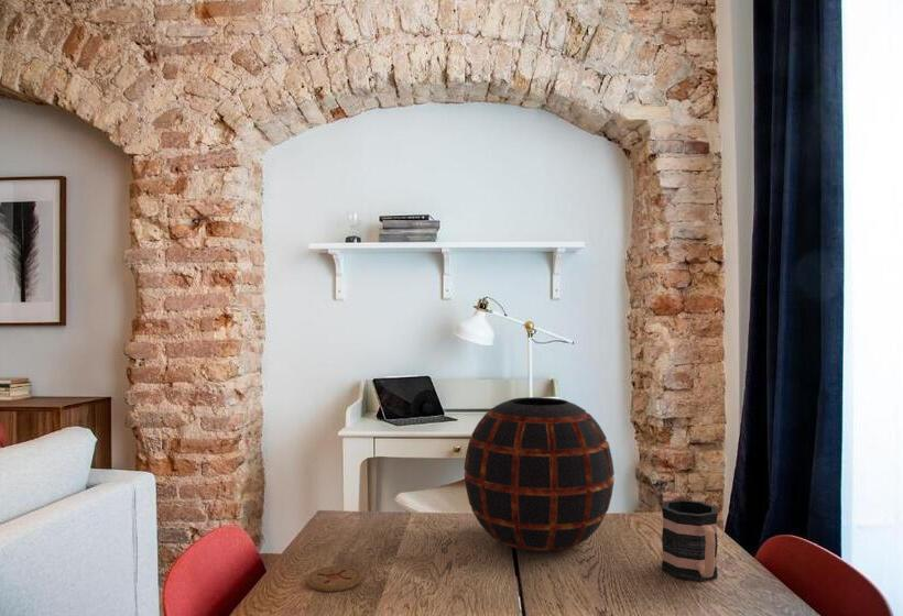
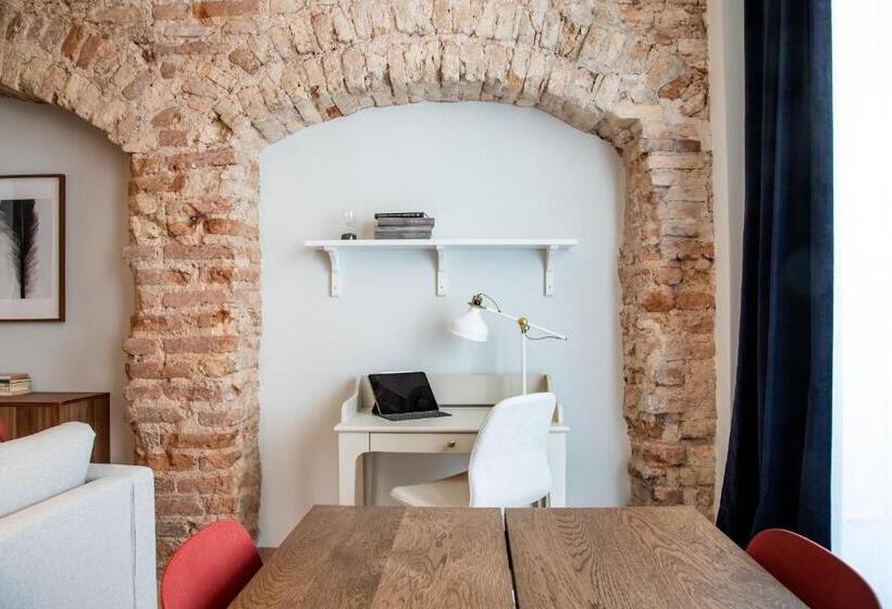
- coaster [305,565,363,592]
- decorative vase [464,396,616,554]
- mug [661,498,719,582]
